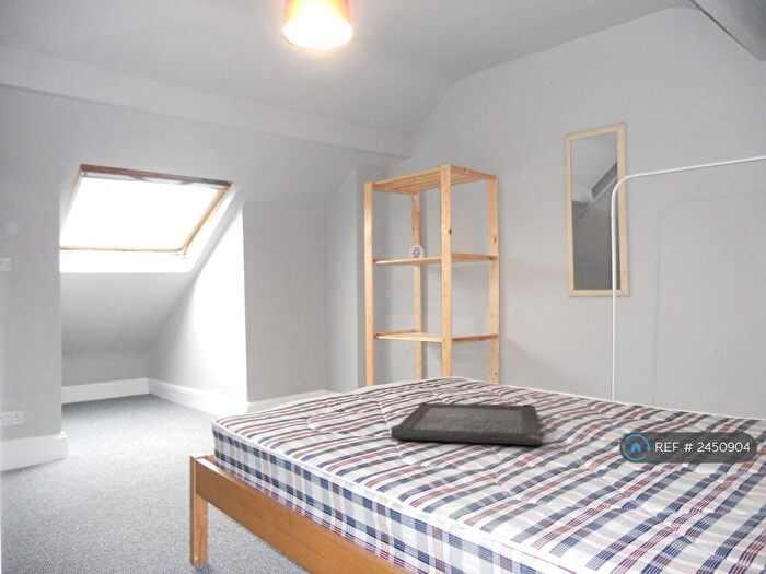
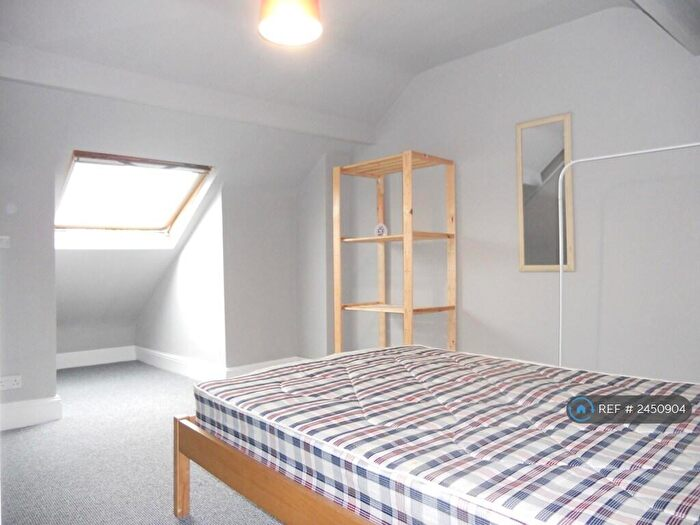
- serving tray [390,401,543,446]
